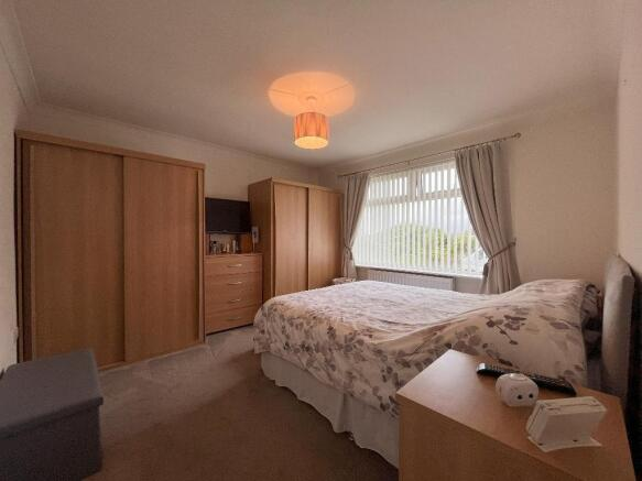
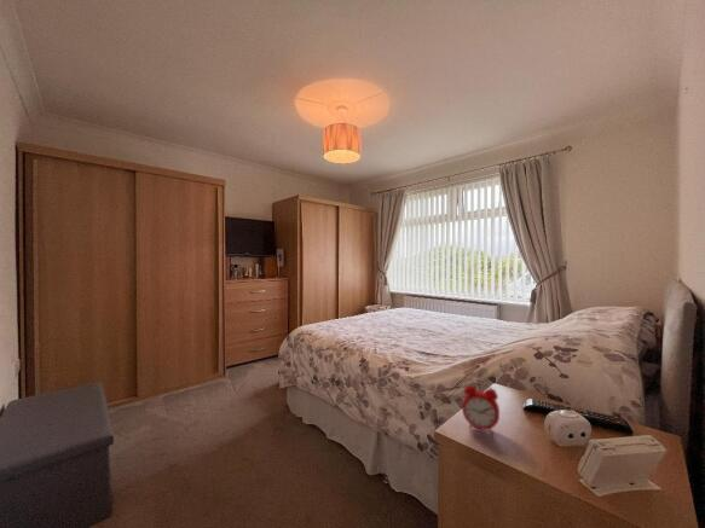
+ alarm clock [461,378,501,435]
